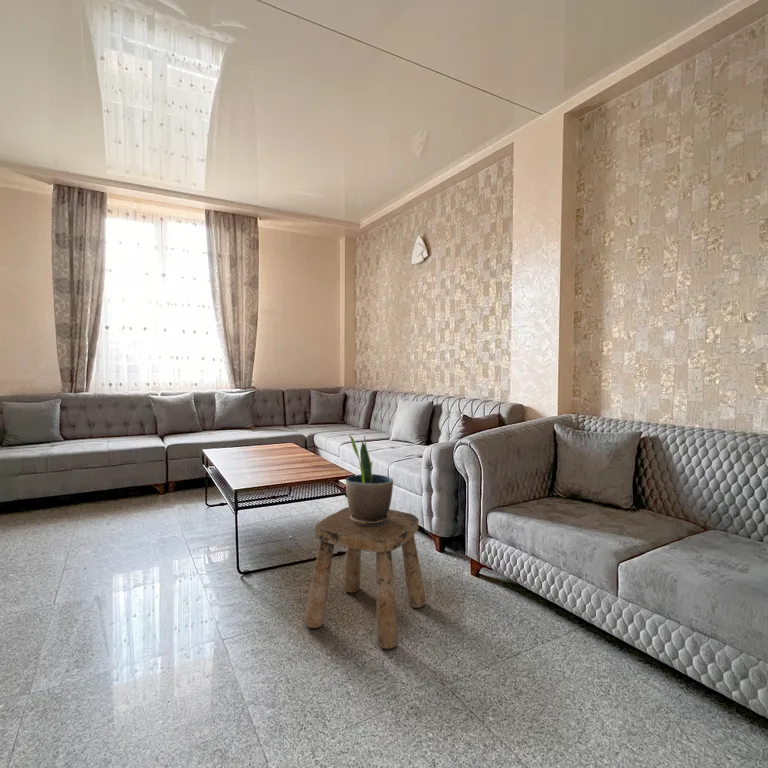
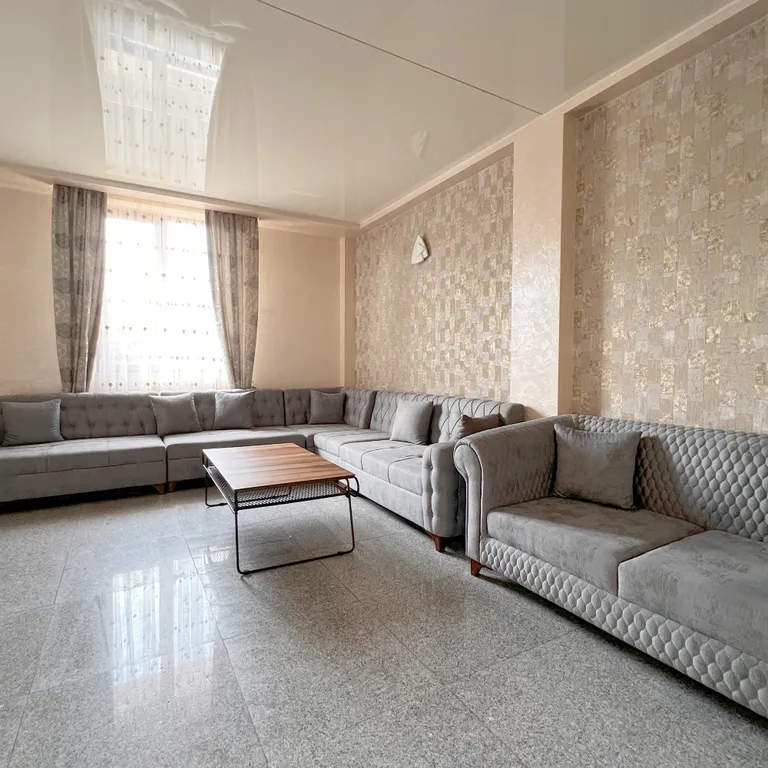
- stool [303,506,427,650]
- potted plant [345,433,394,526]
